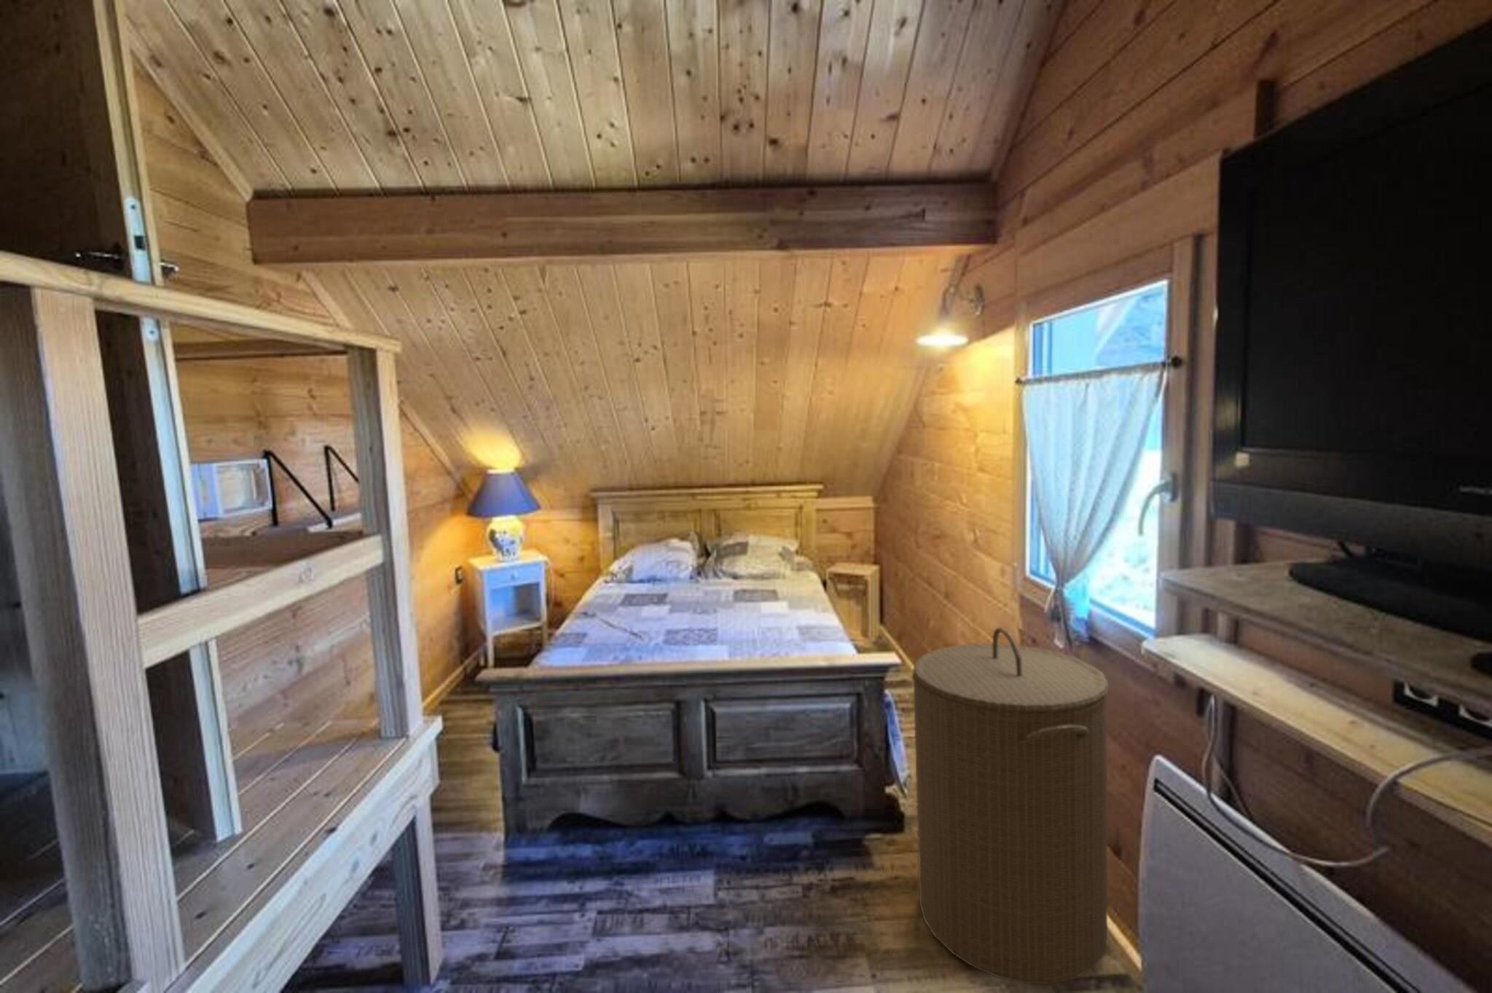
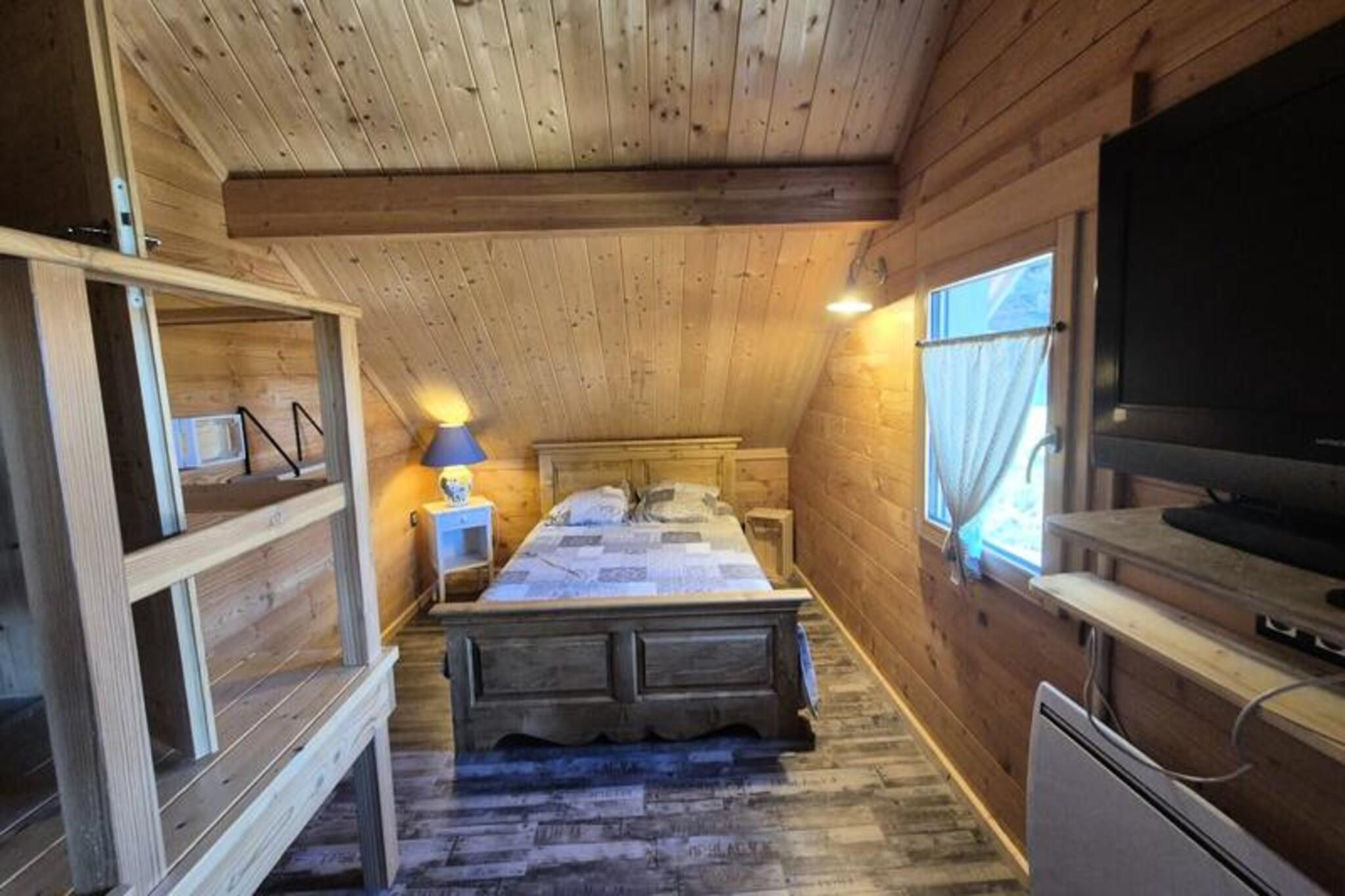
- laundry hamper [912,626,1109,985]
